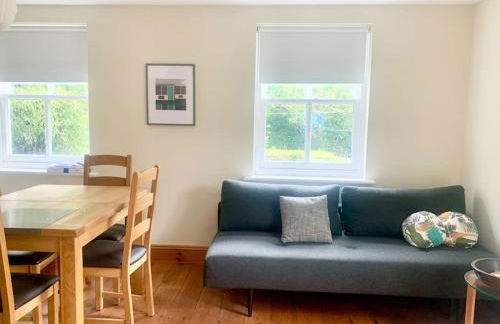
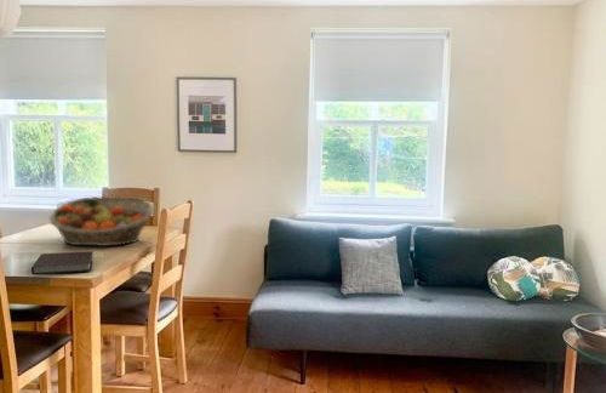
+ notebook [30,250,95,275]
+ fruit basket [48,195,155,247]
